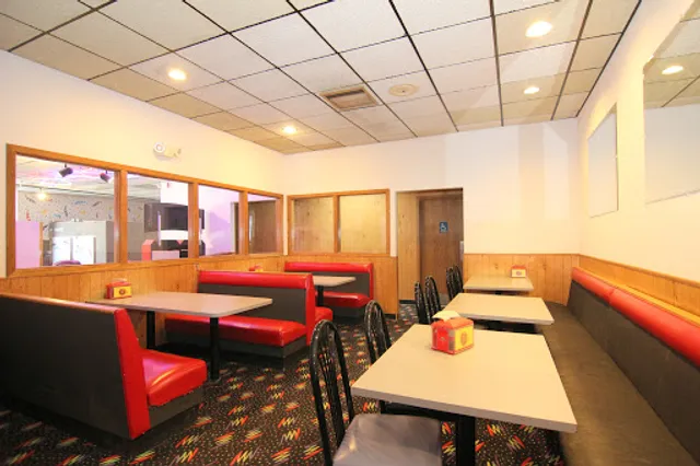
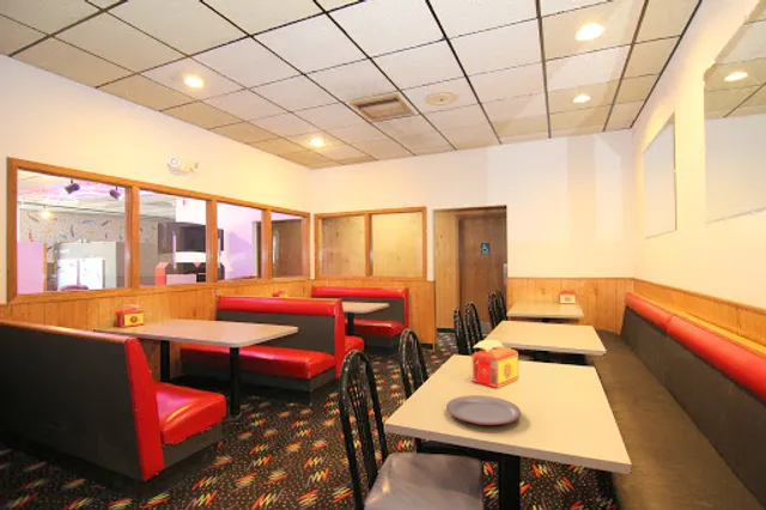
+ plate [445,394,522,426]
